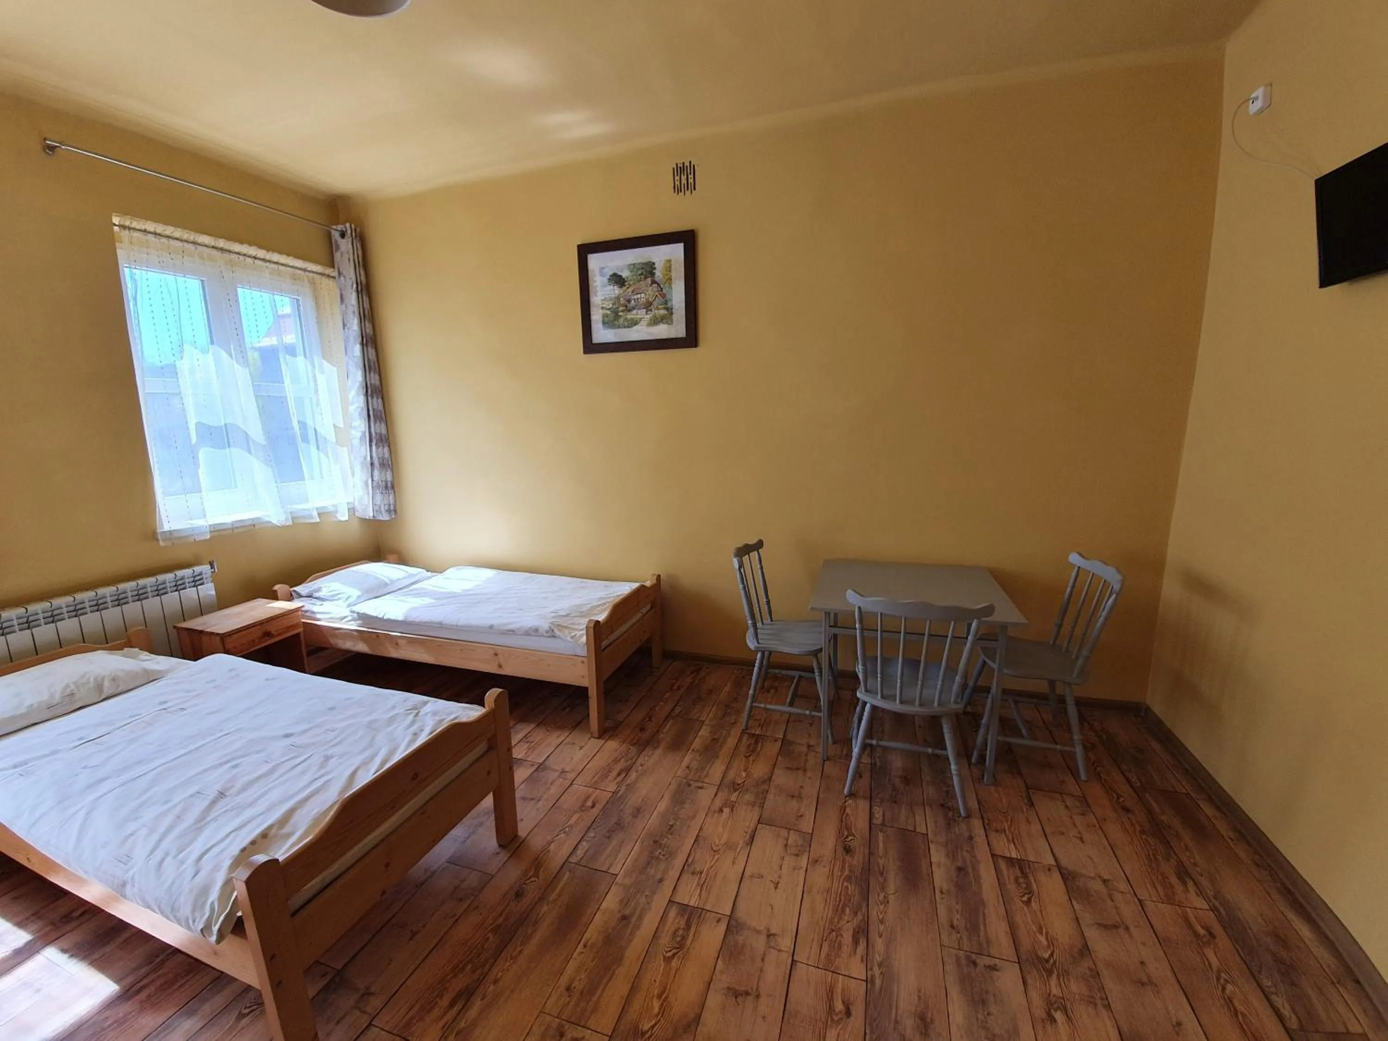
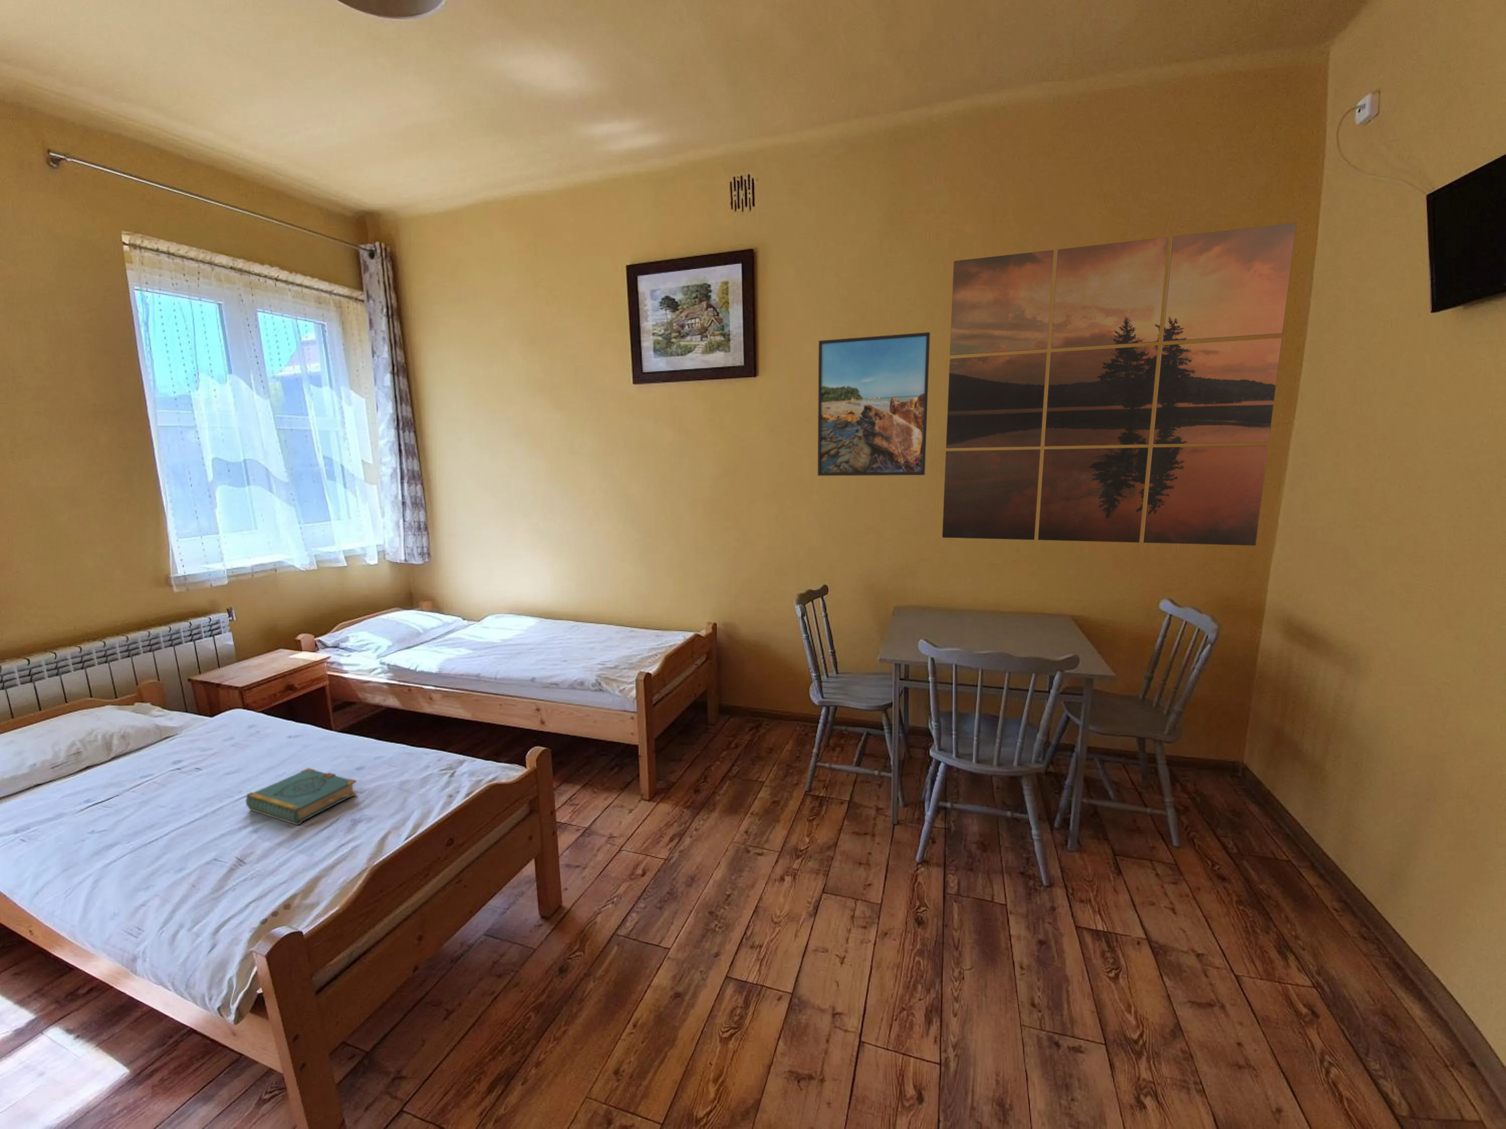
+ book [245,767,358,825]
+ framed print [817,332,931,477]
+ wall art [942,222,1297,546]
